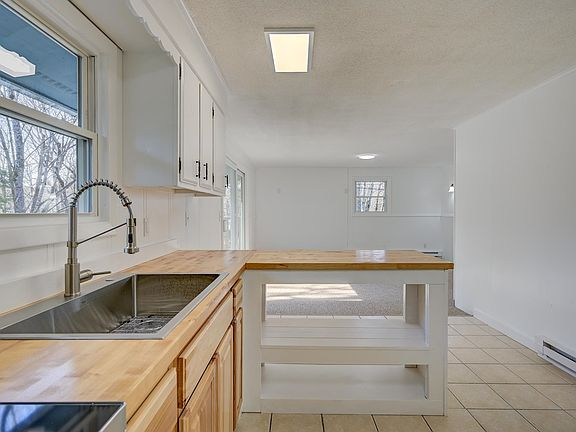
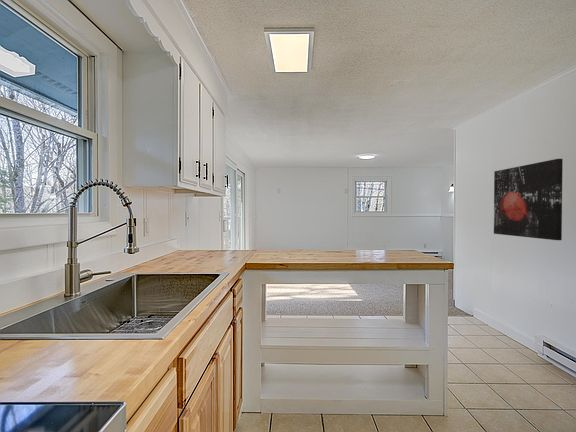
+ wall art [493,158,564,241]
